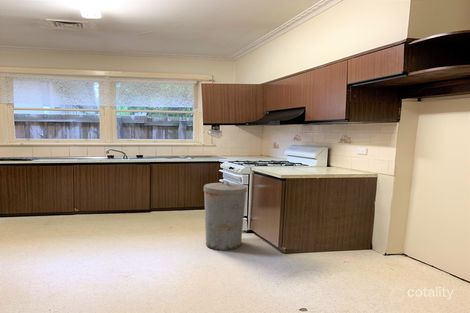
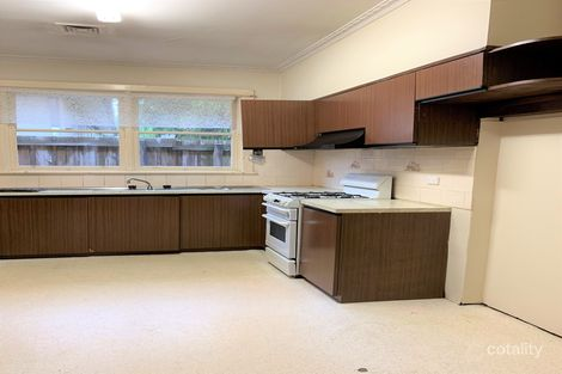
- trash can [203,180,248,252]
